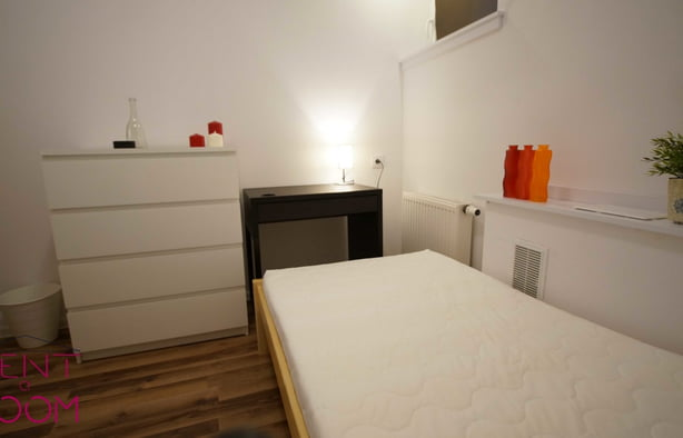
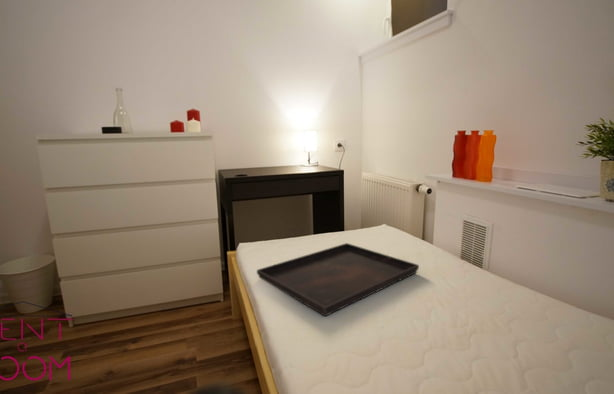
+ serving tray [256,242,420,317]
